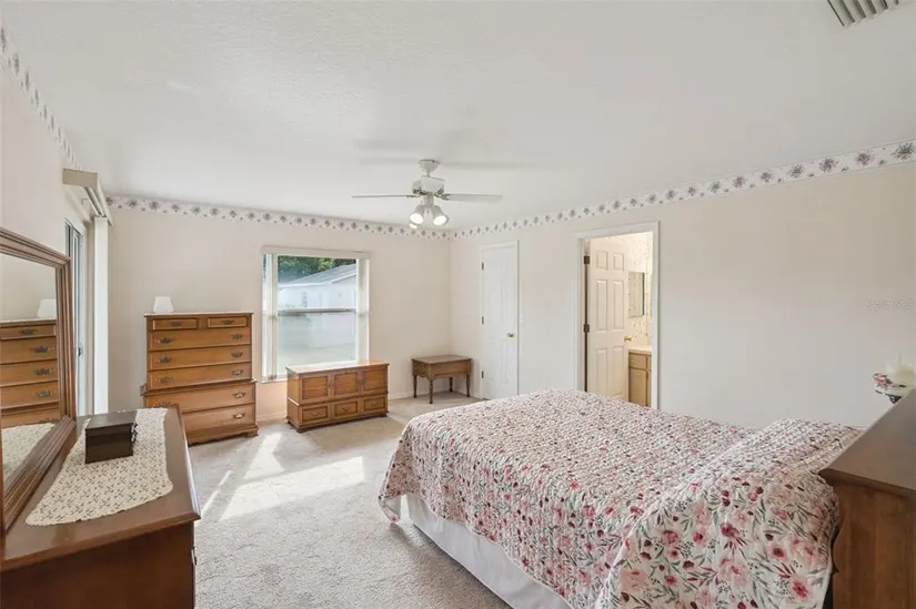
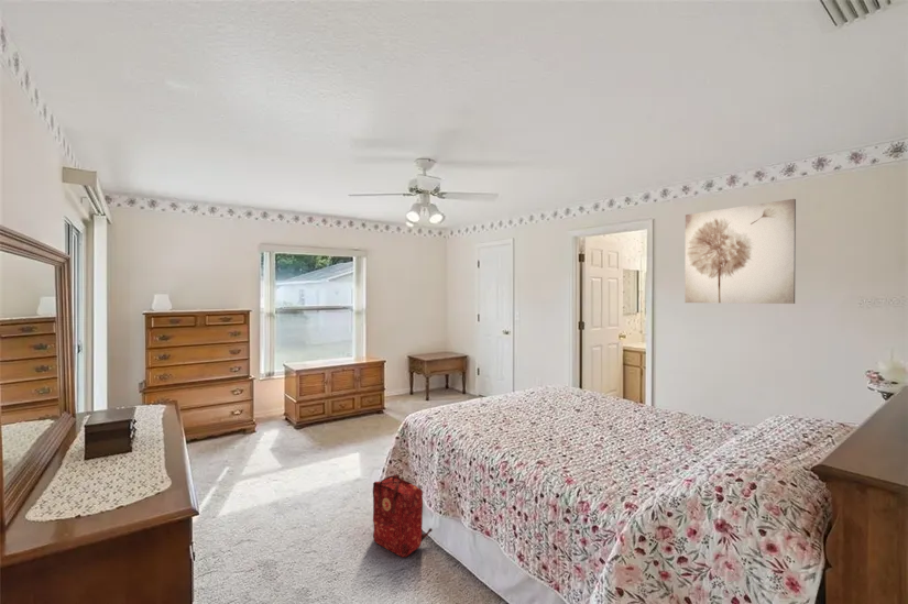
+ backpack [372,473,434,559]
+ wall art [683,198,797,305]
